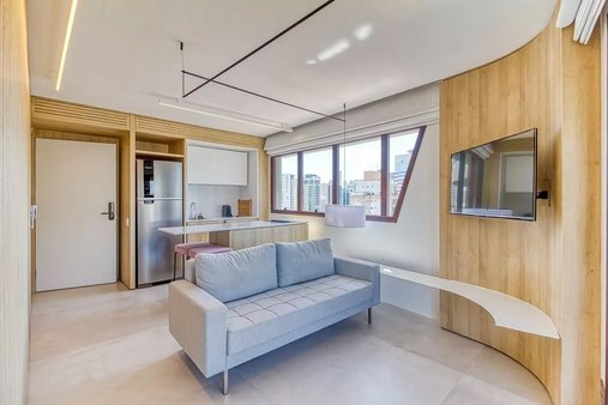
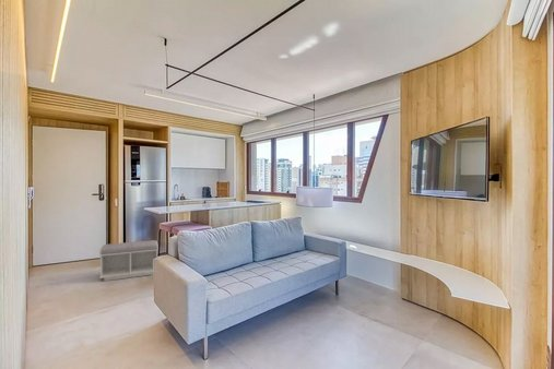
+ bench [98,239,160,282]
